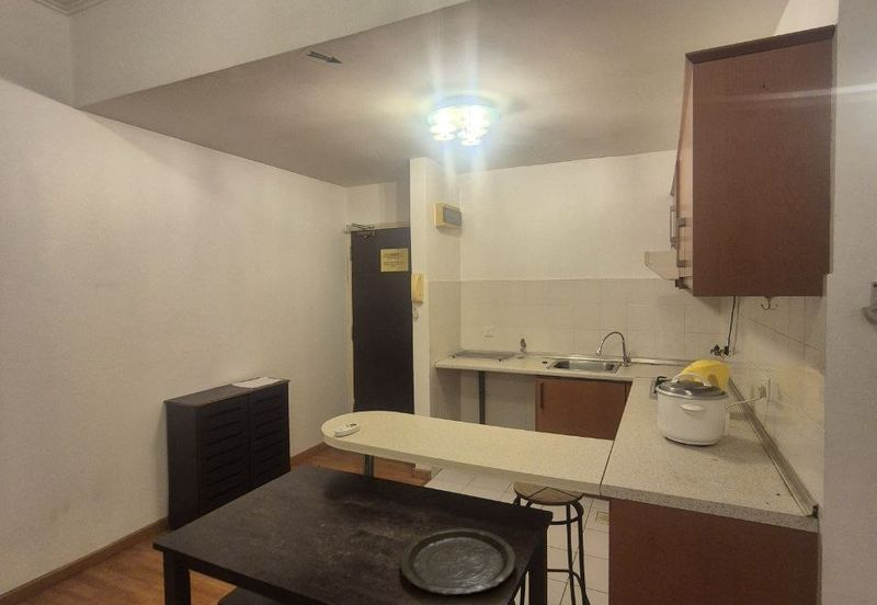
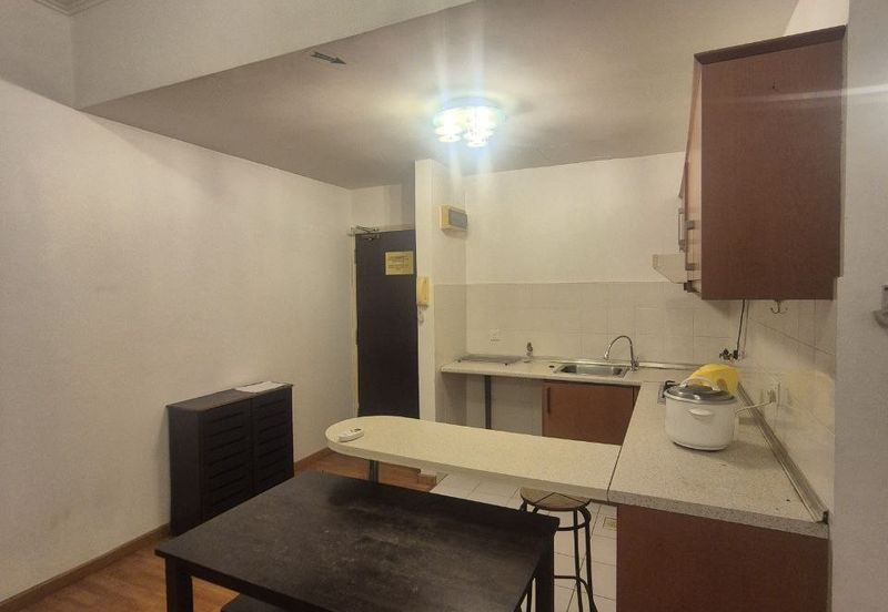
- plate [399,527,517,596]
